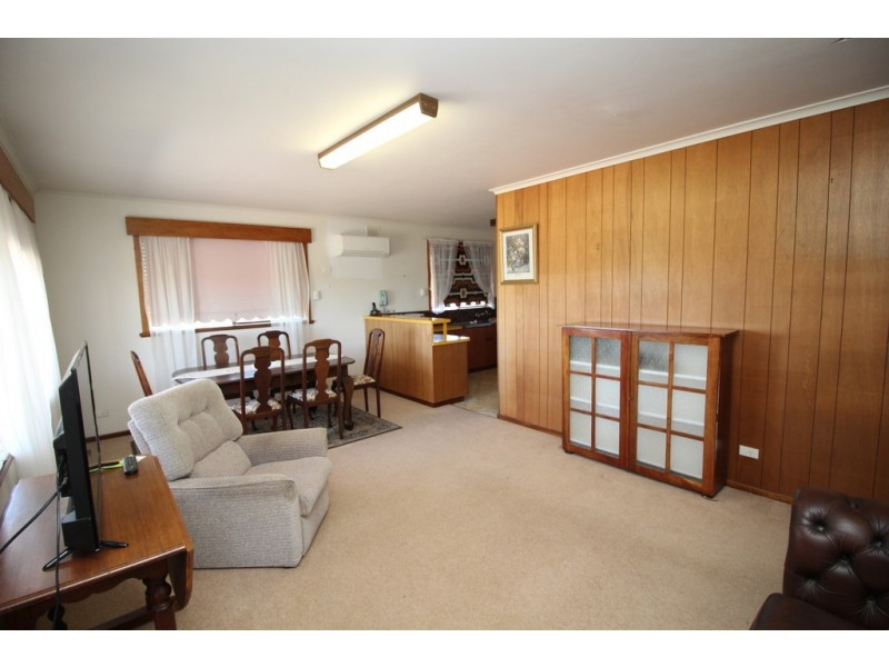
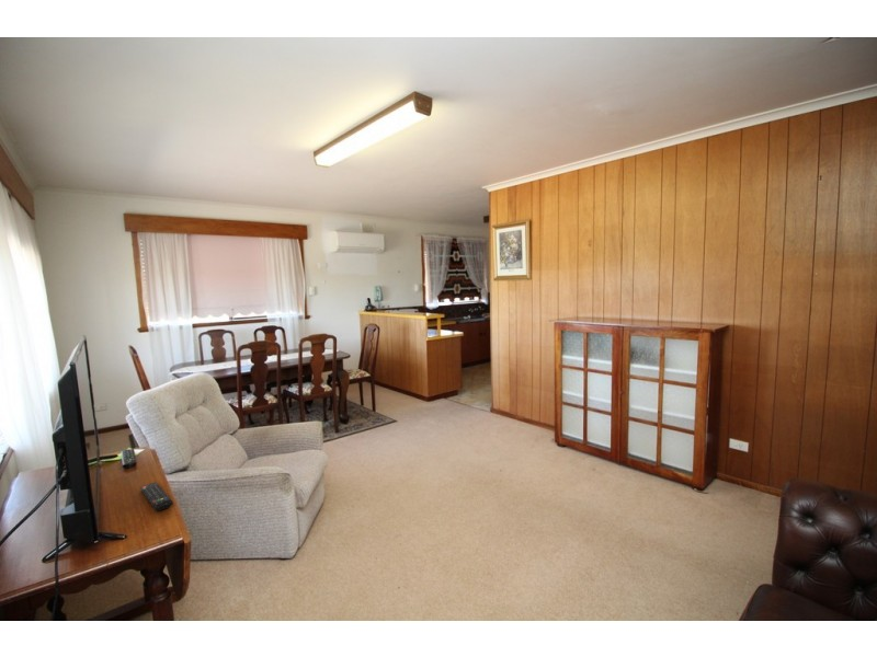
+ remote control [139,482,174,511]
